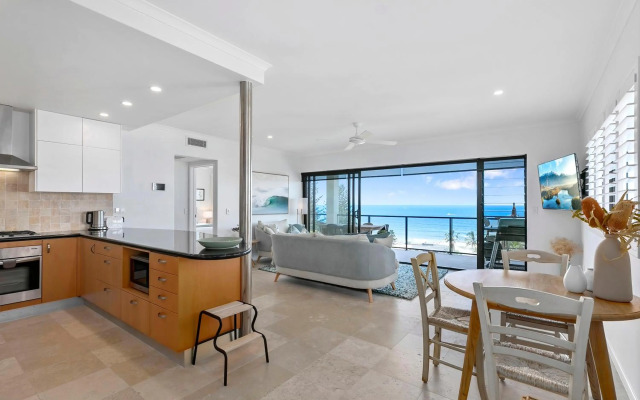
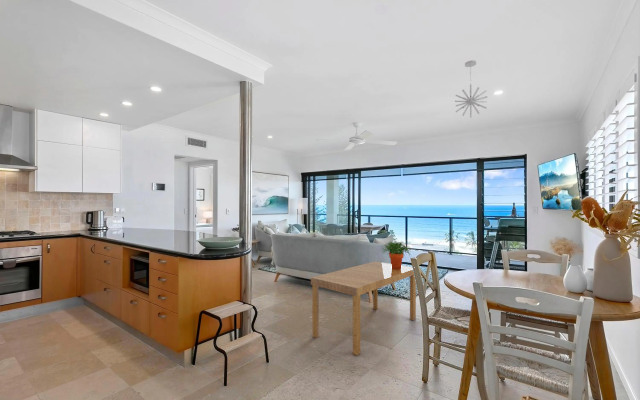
+ potted plant [381,240,412,269]
+ pendant light [454,59,488,119]
+ dining table [310,261,417,356]
